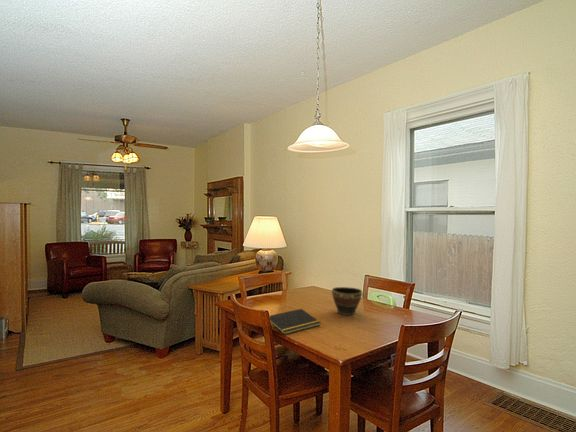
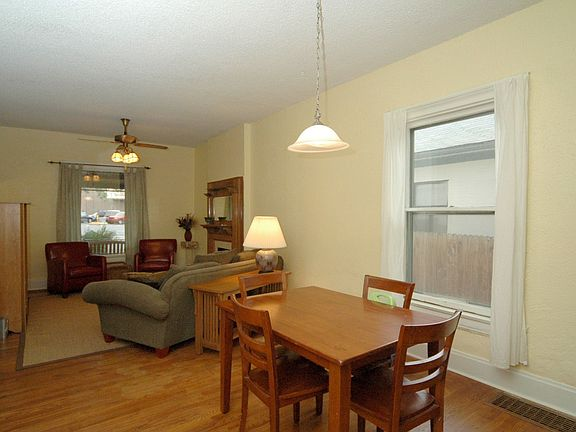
- notepad [269,308,322,336]
- bowl [331,286,363,316]
